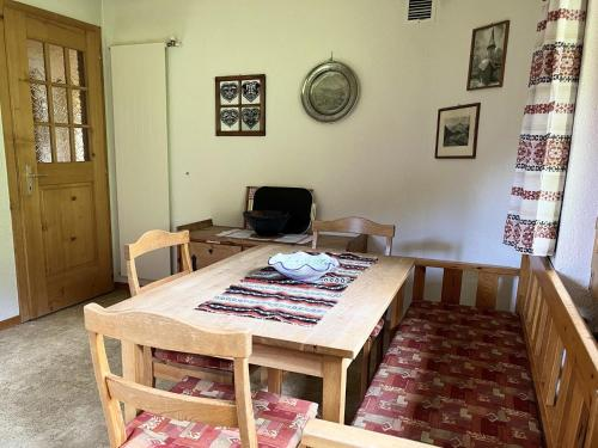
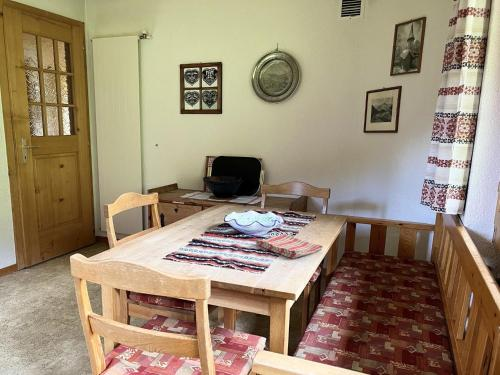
+ dish towel [255,233,324,260]
